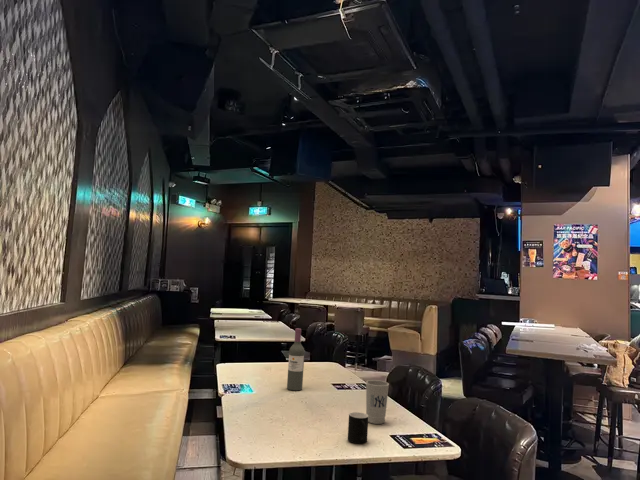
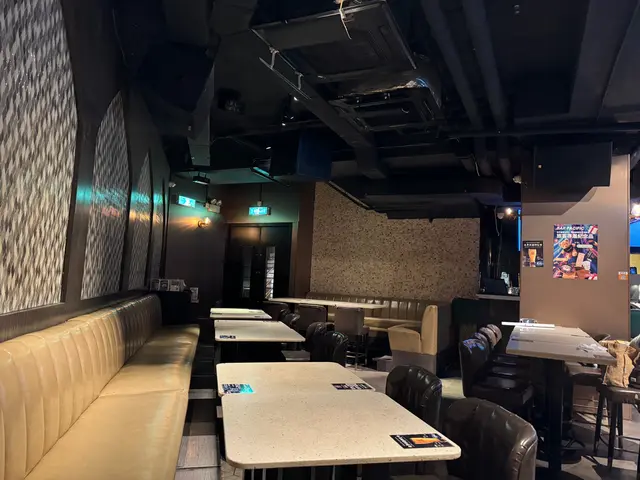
- cup [365,379,390,425]
- wine bottle [286,327,305,391]
- cup [347,411,369,444]
